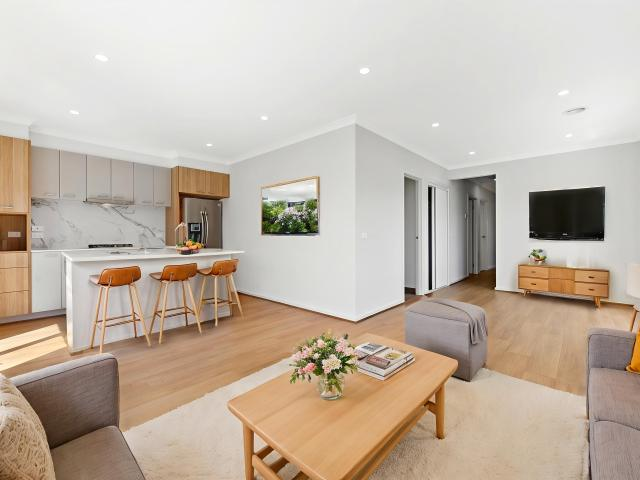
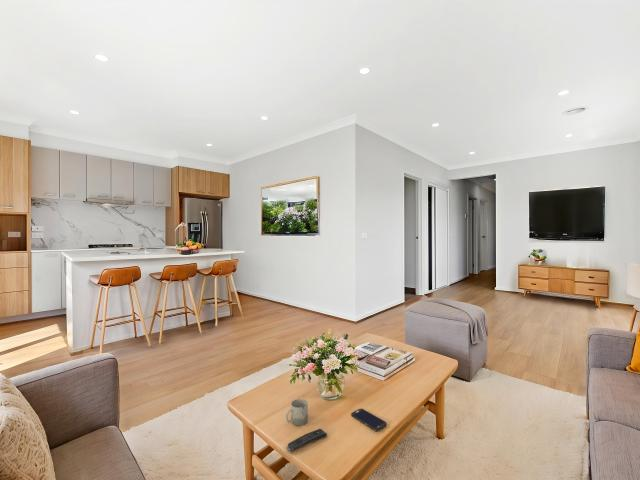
+ cup [285,398,309,426]
+ smartphone [350,408,388,432]
+ remote control [286,428,328,452]
